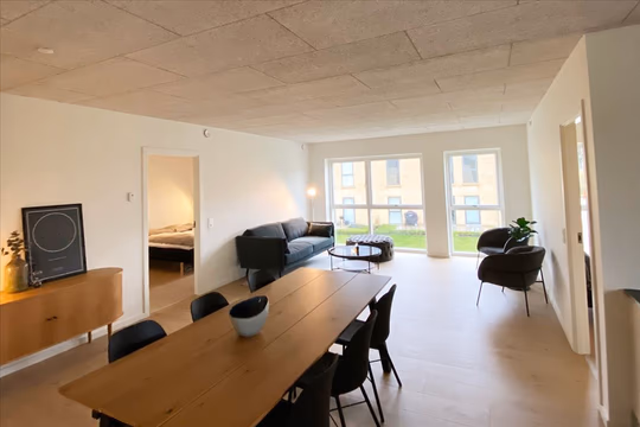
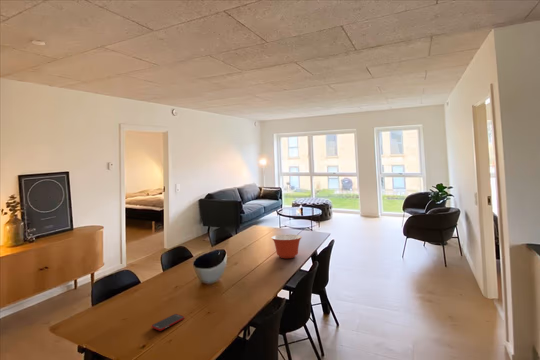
+ mixing bowl [271,233,303,259]
+ cell phone [150,313,186,332]
